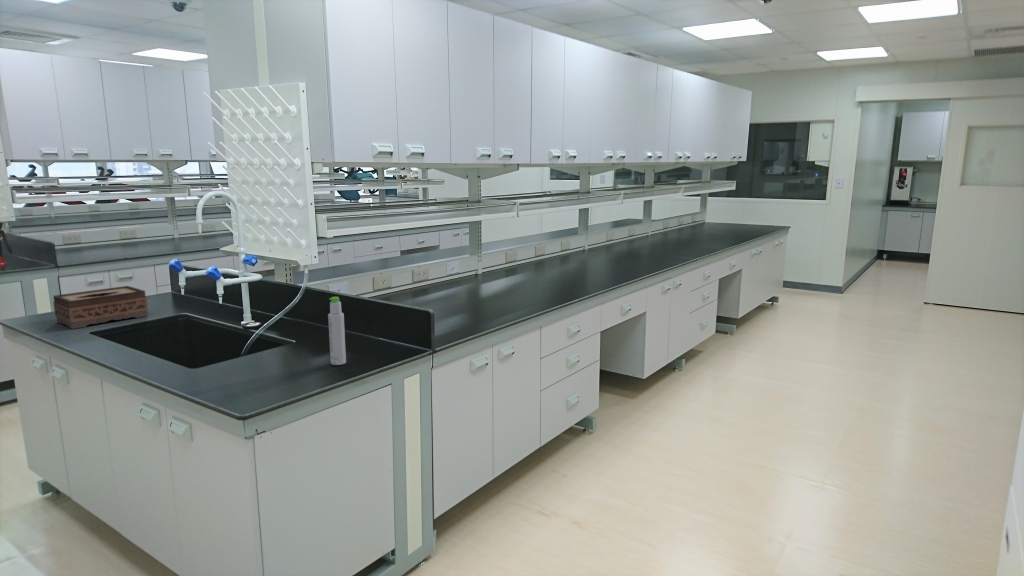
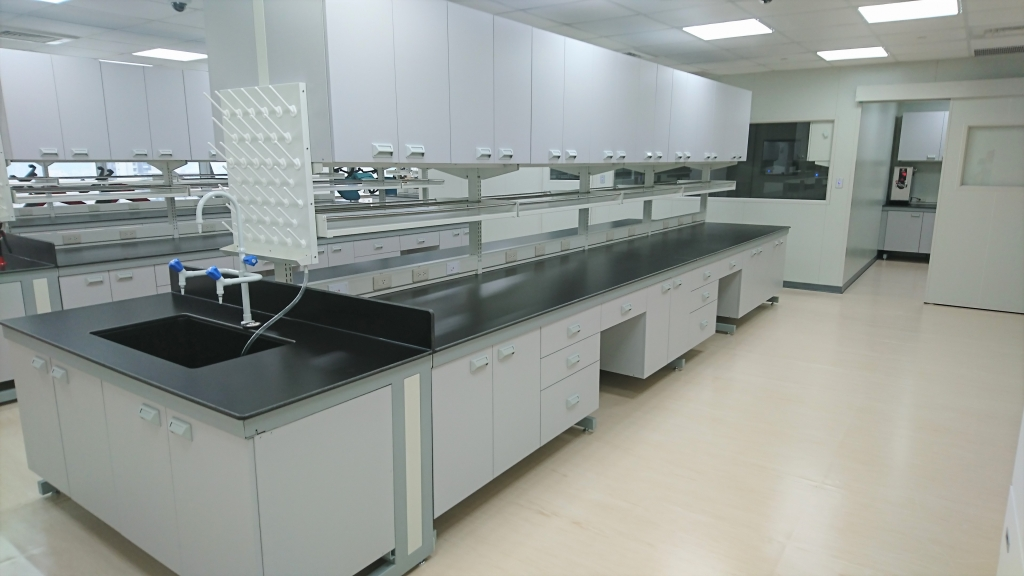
- tissue box [52,285,149,330]
- bottle [327,296,347,366]
